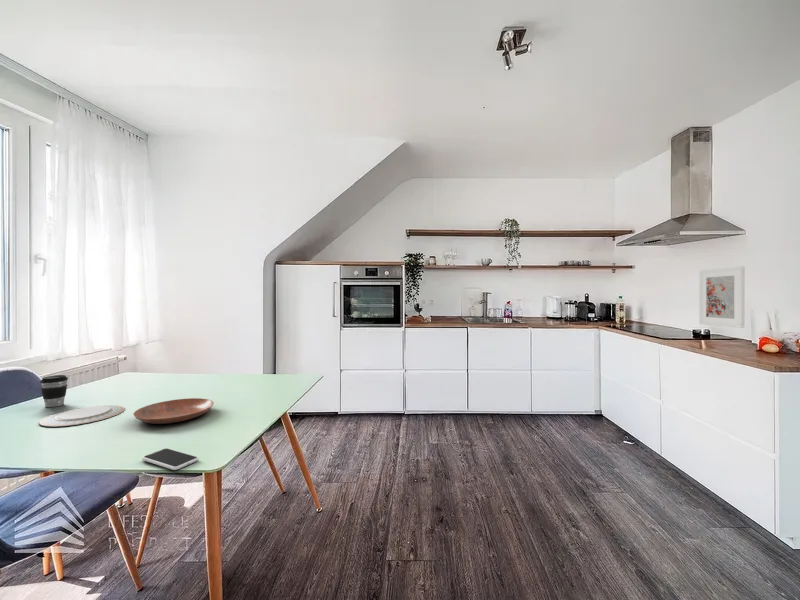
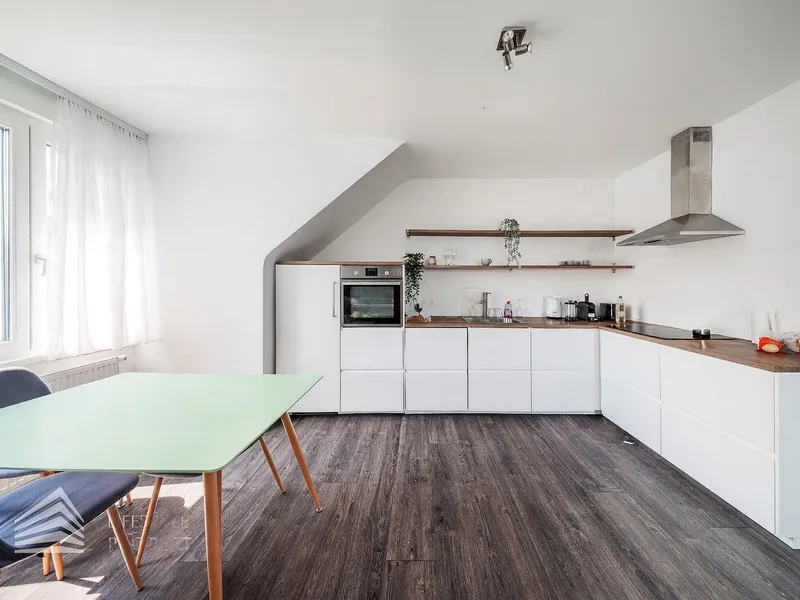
- coffee cup [39,374,69,408]
- bowl [132,397,215,425]
- chinaware [38,404,126,428]
- smartphone [141,447,199,471]
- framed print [698,265,745,329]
